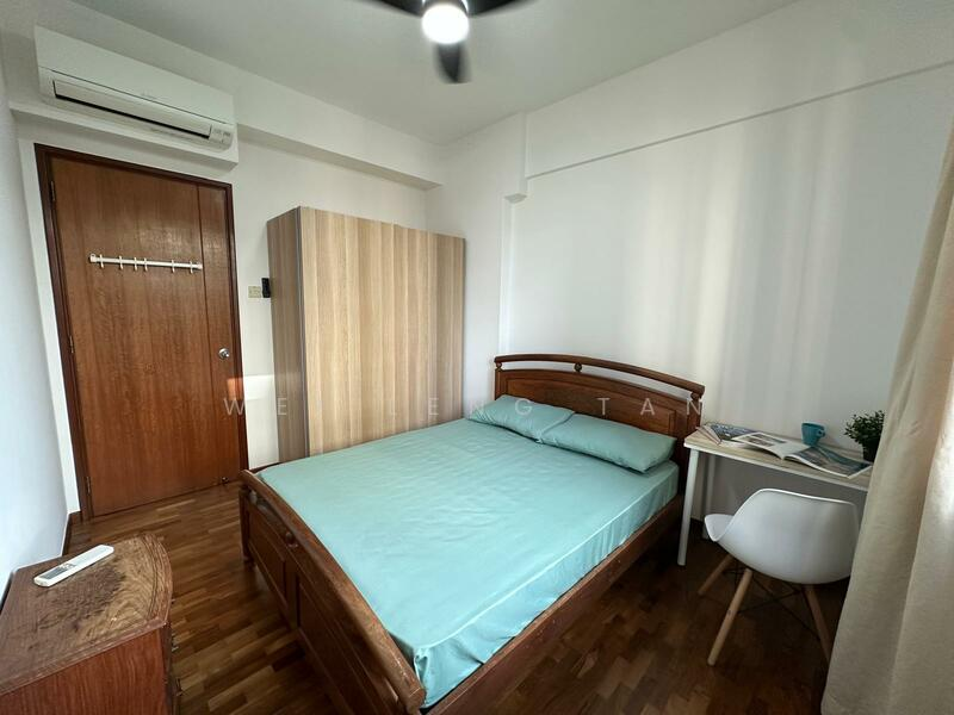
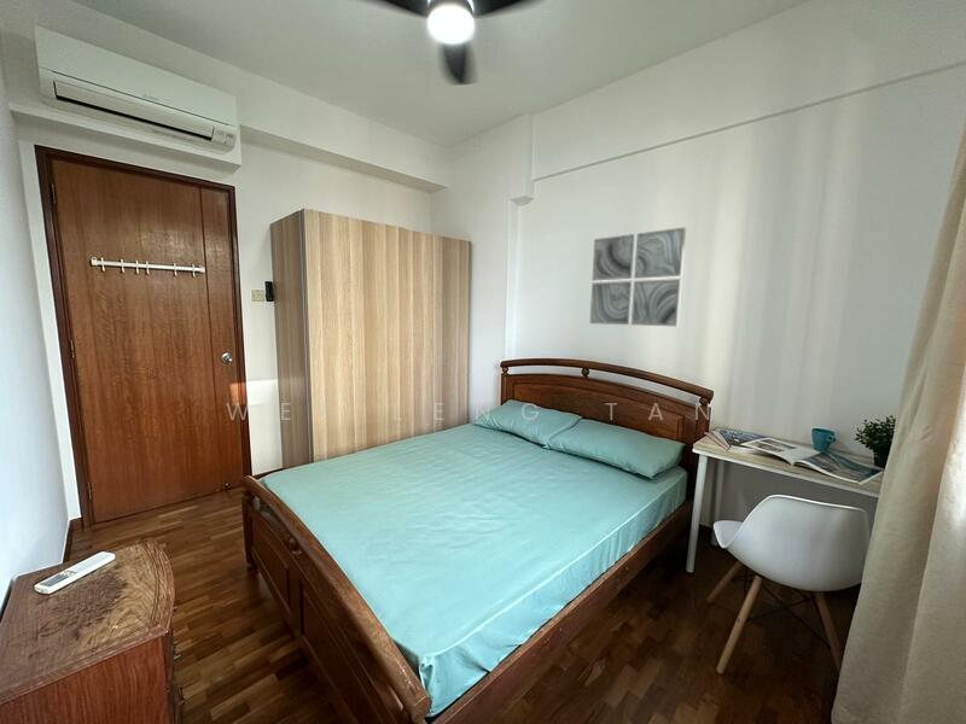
+ wall art [589,226,687,327]
